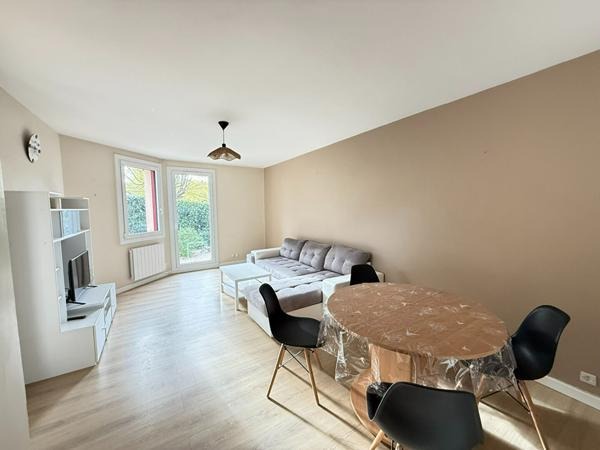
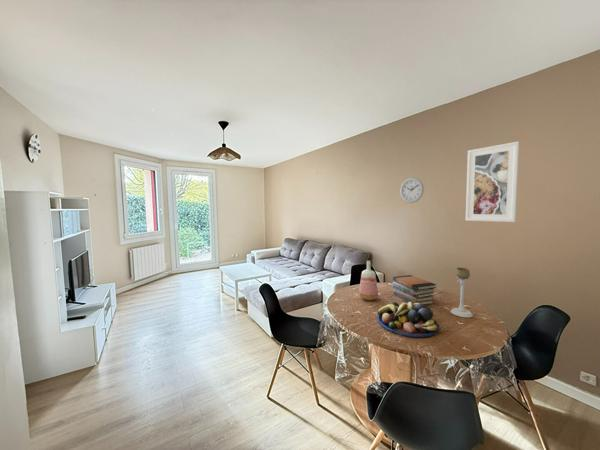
+ wall clock [399,177,425,204]
+ vase [358,260,379,301]
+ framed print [465,141,520,223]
+ book stack [391,274,437,306]
+ candle holder [450,267,474,319]
+ fruit bowl [377,301,440,338]
